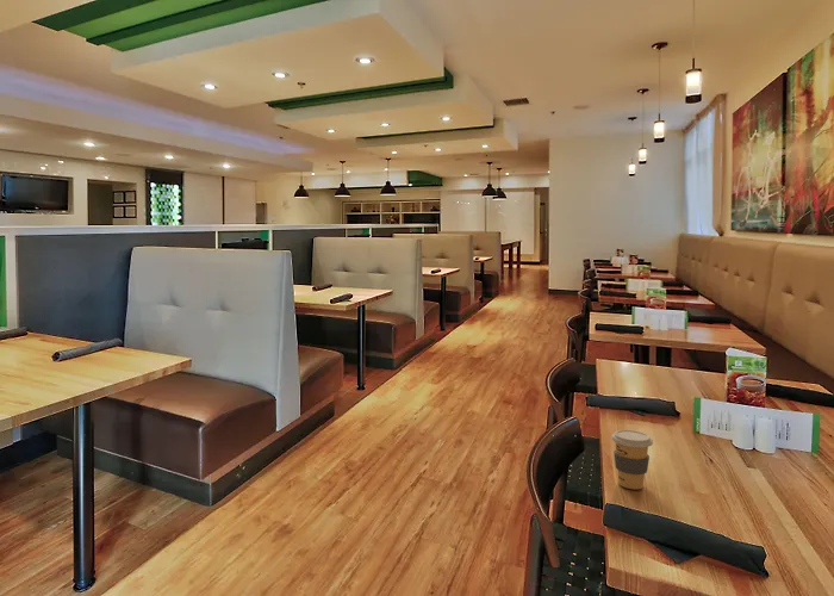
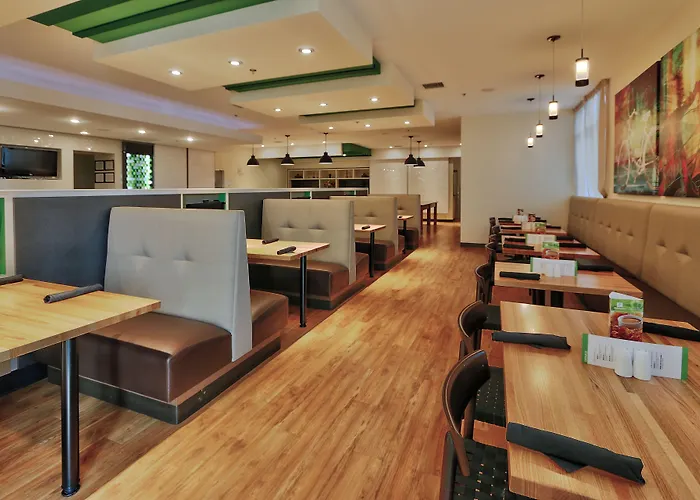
- coffee cup [611,429,654,490]
